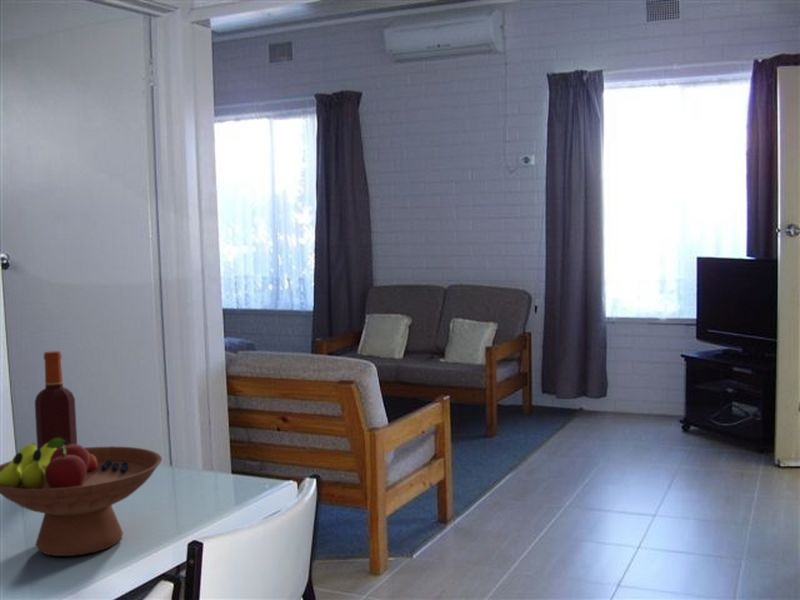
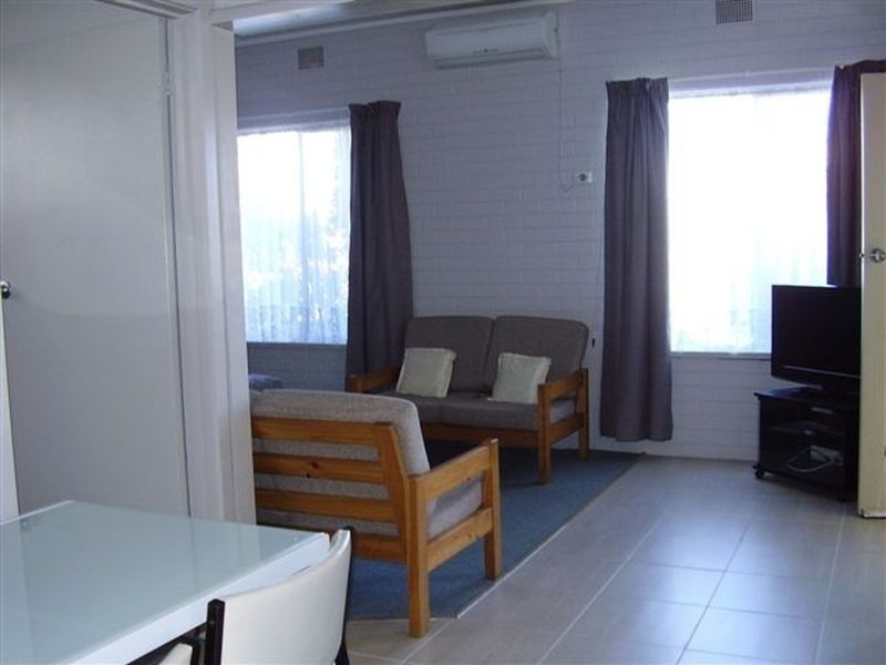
- bottle [34,350,78,450]
- fruit bowl [0,438,163,557]
